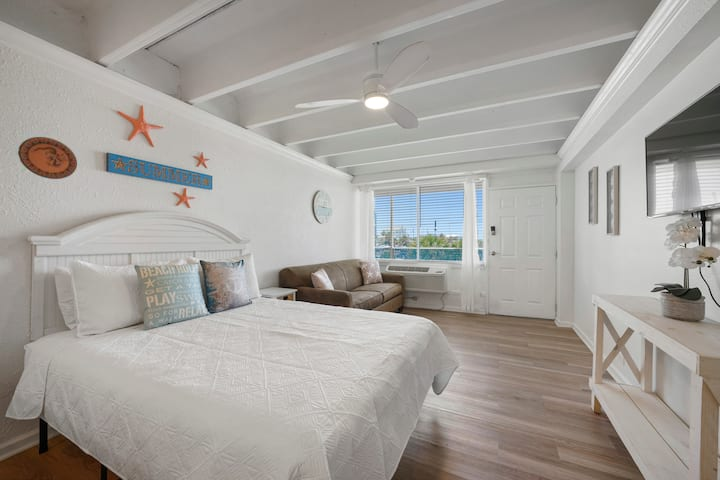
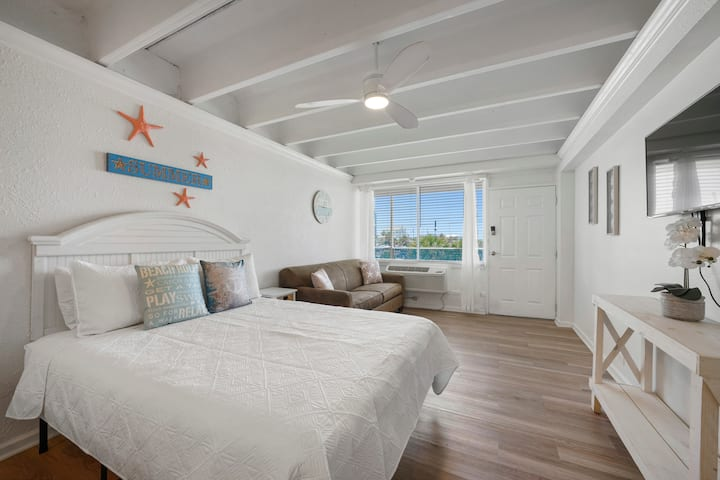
- decorative plate [17,136,78,180]
